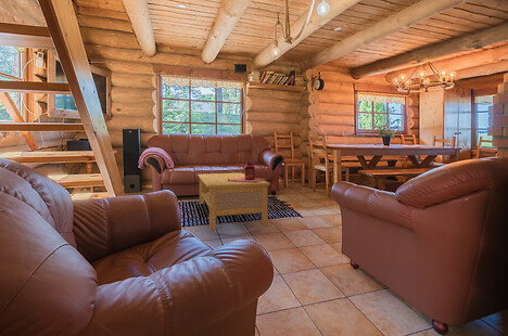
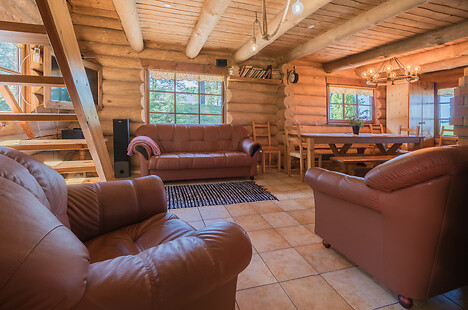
- coffee table [196,172,271,232]
- lantern [228,160,268,182]
